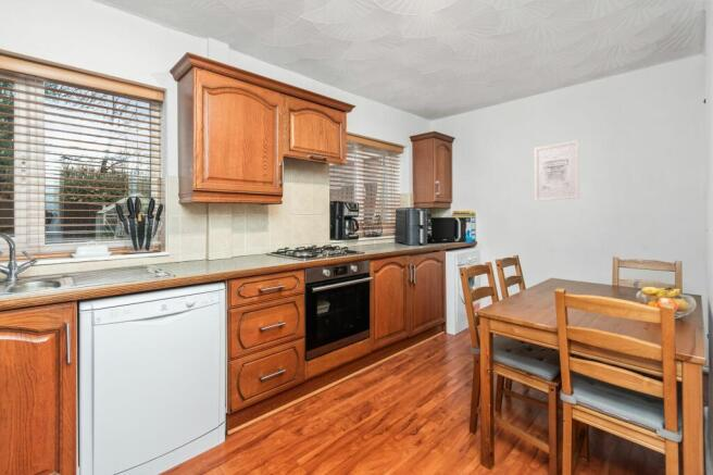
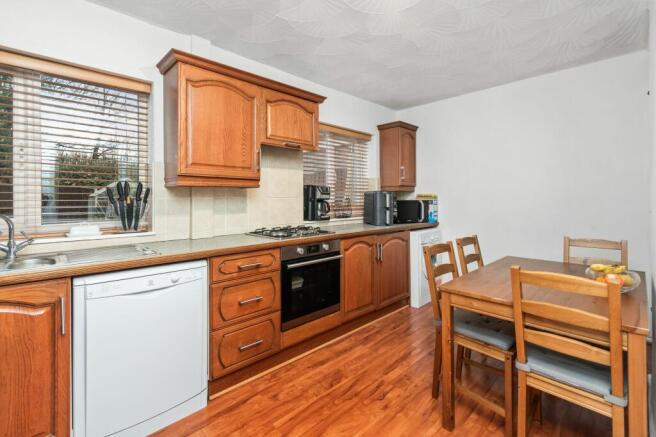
- wall art [533,139,580,202]
